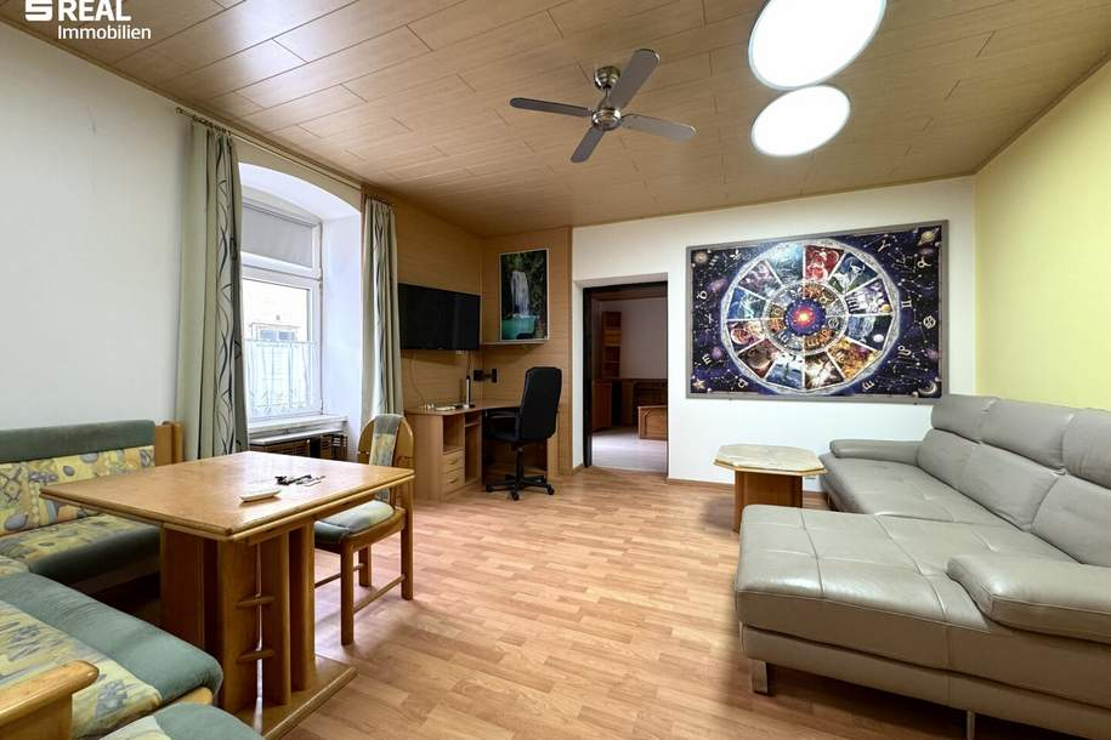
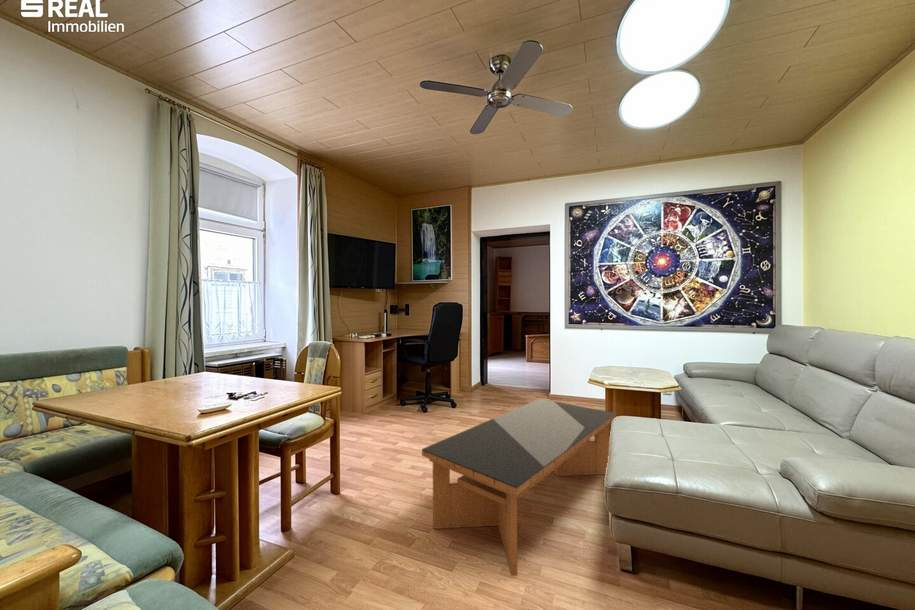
+ coffee table [421,398,617,577]
